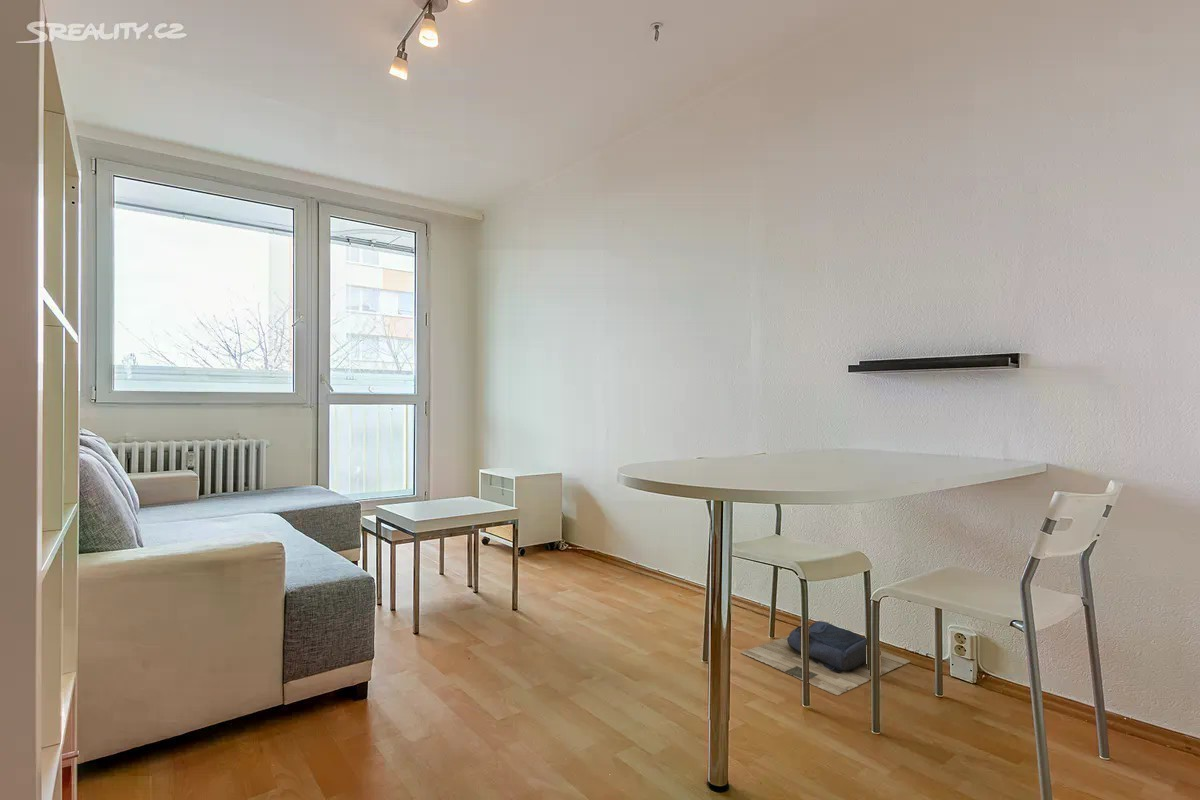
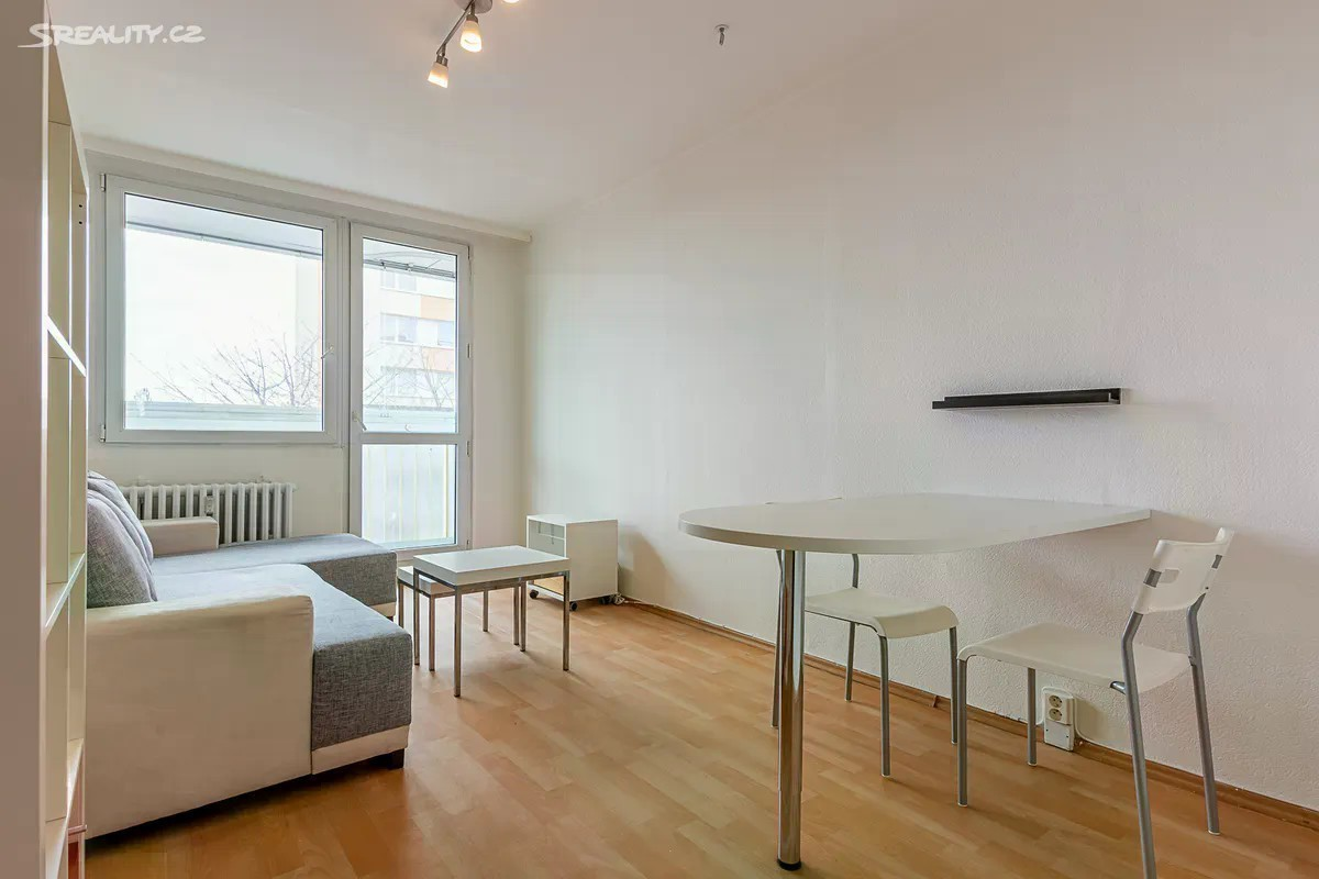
- backpack [739,620,911,696]
